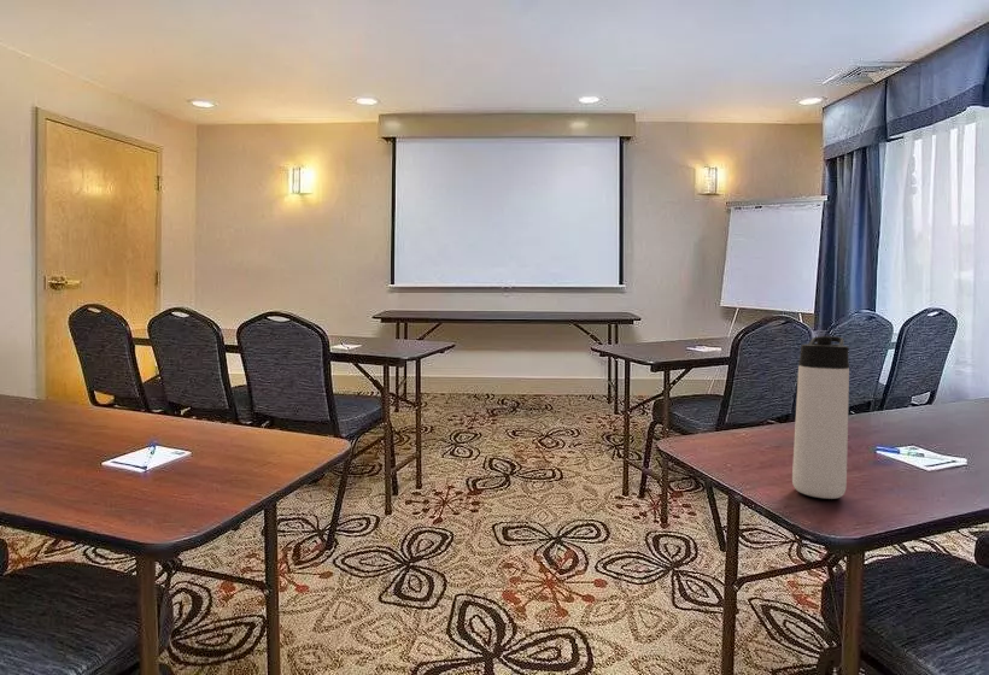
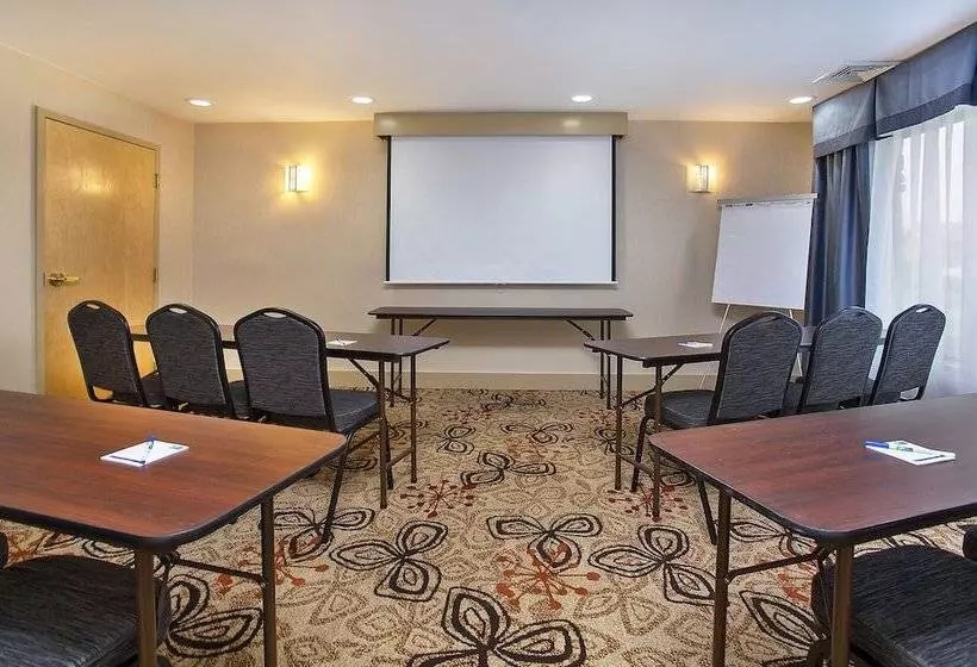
- thermos bottle [791,335,850,500]
